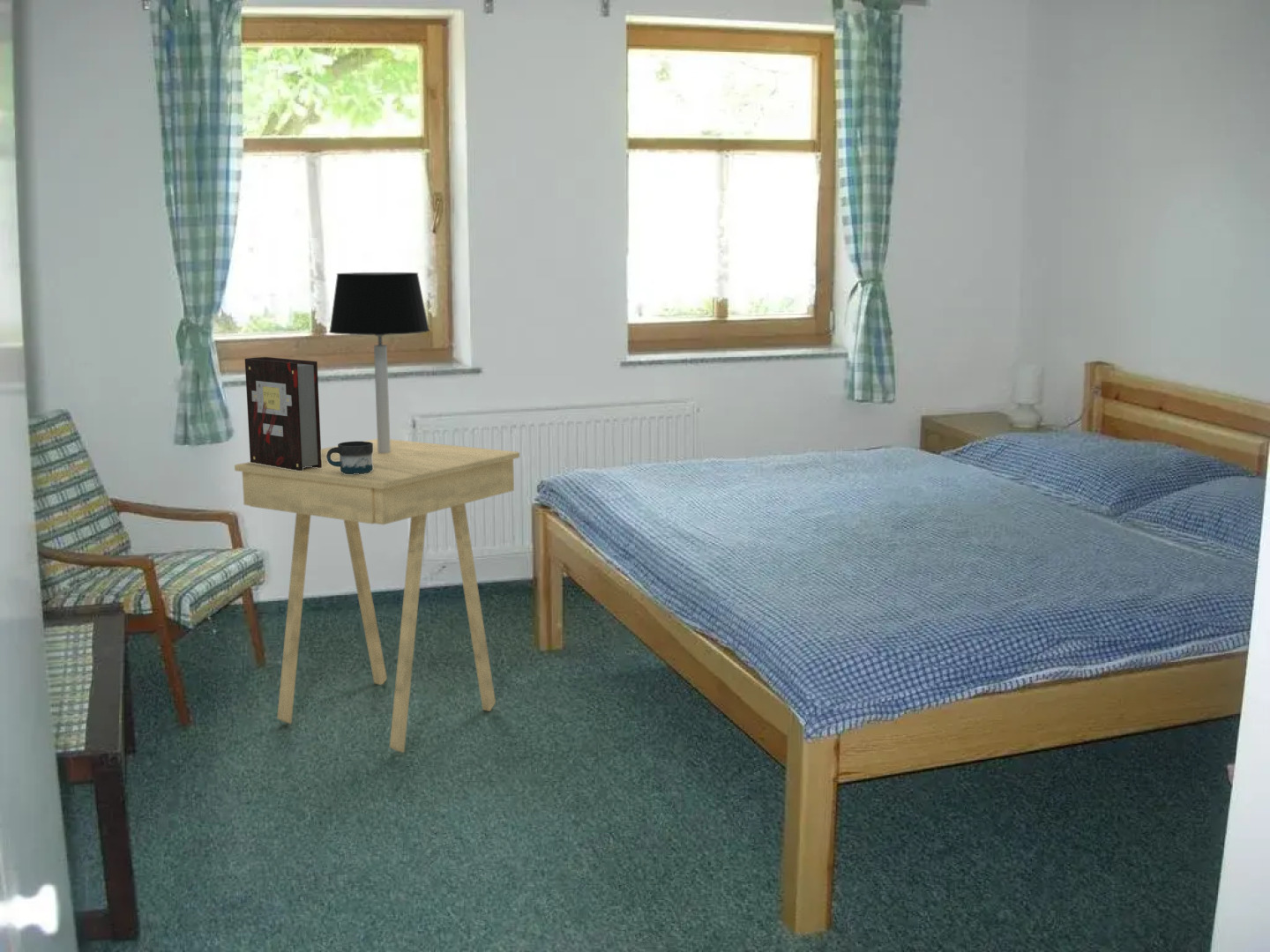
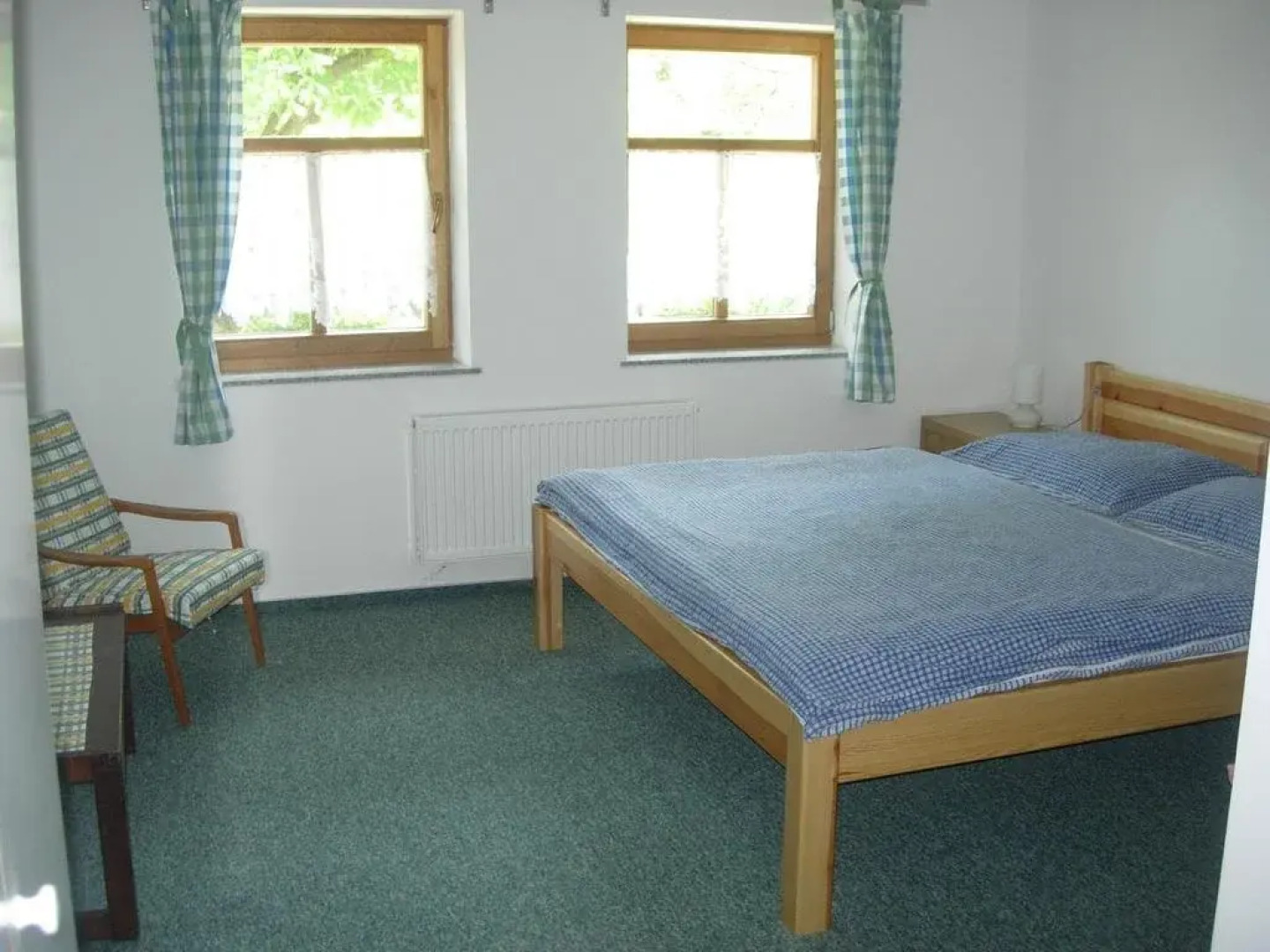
- table lamp [328,271,430,453]
- mug [326,441,373,474]
- side table [234,438,520,754]
- book [244,356,322,471]
